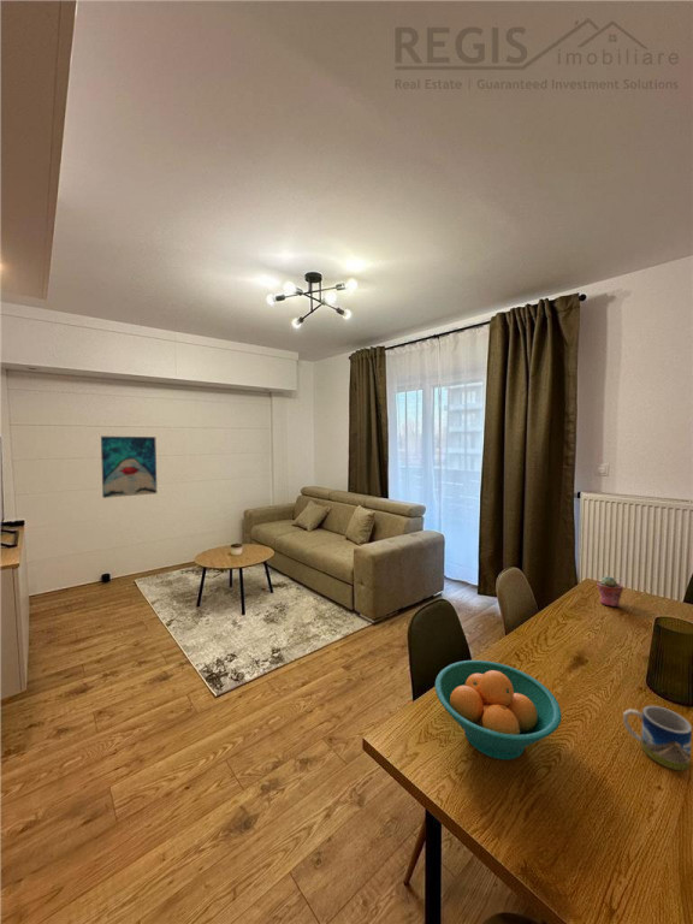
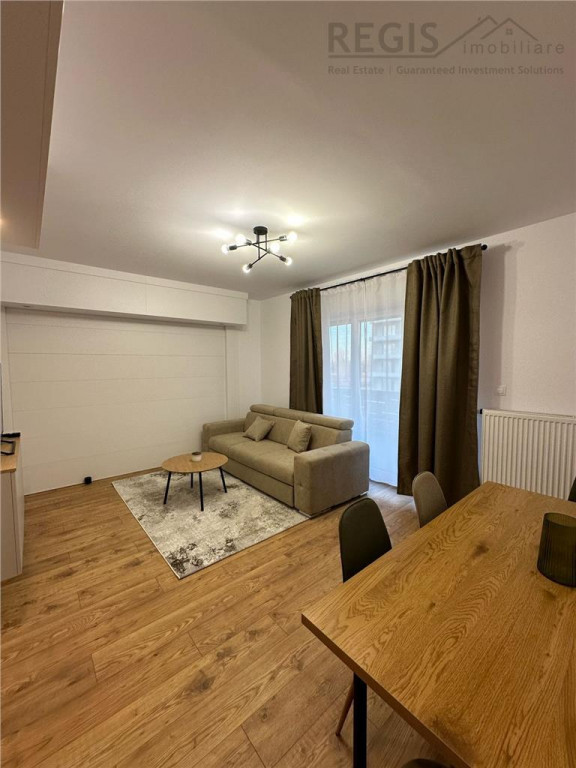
- fruit bowl [434,659,563,760]
- potted succulent [596,575,624,608]
- wall art [100,436,158,499]
- mug [622,705,693,772]
